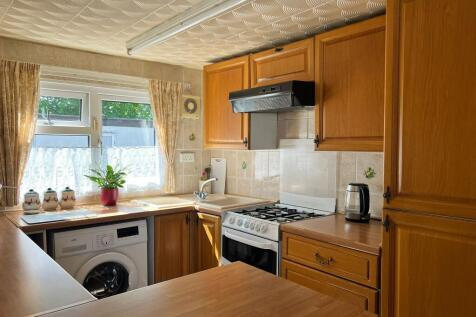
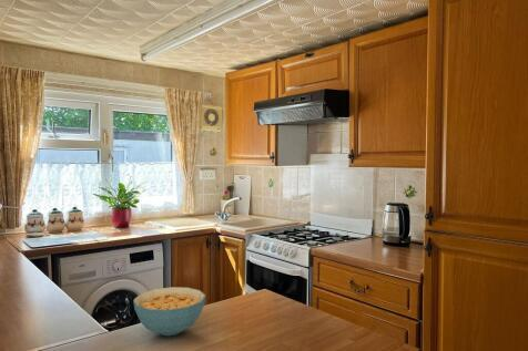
+ cereal bowl [132,286,206,337]
